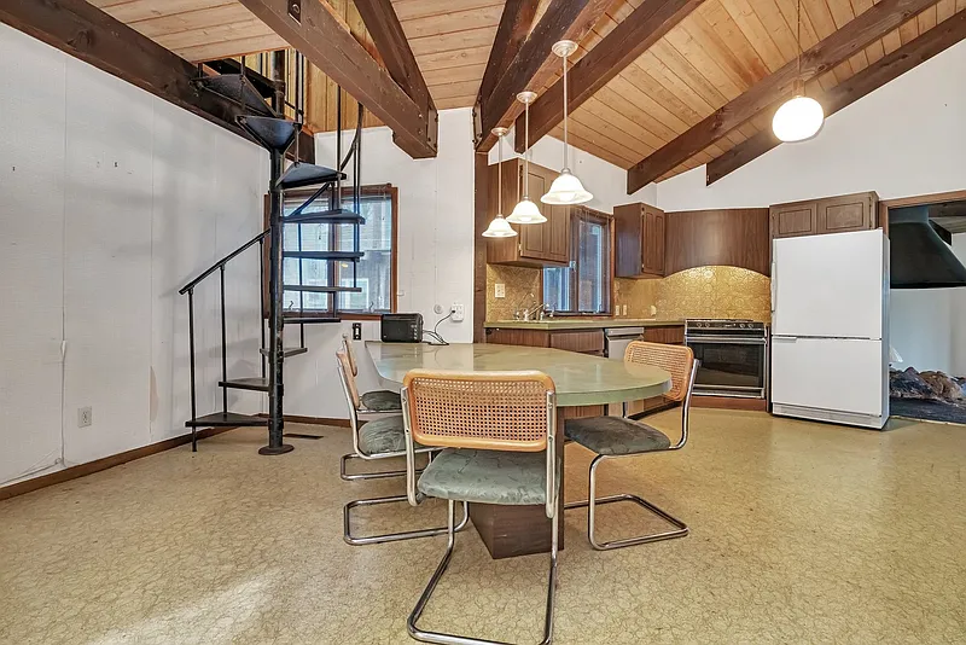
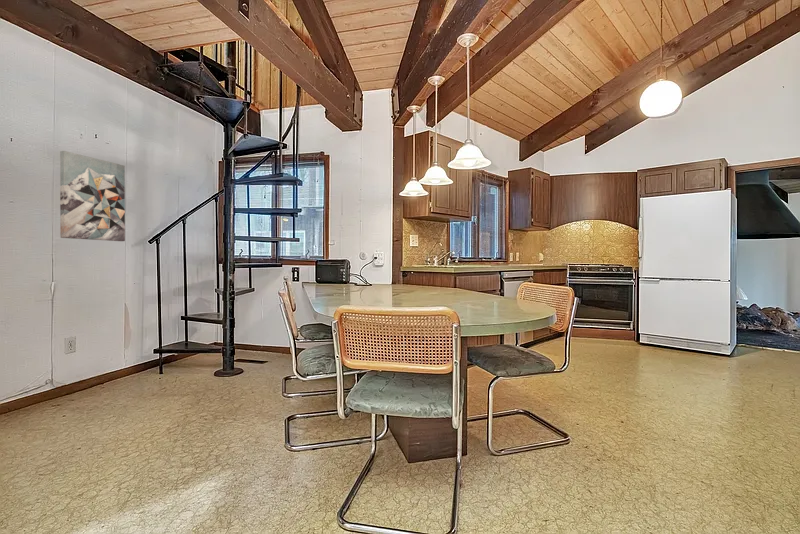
+ wall art [59,150,126,242]
